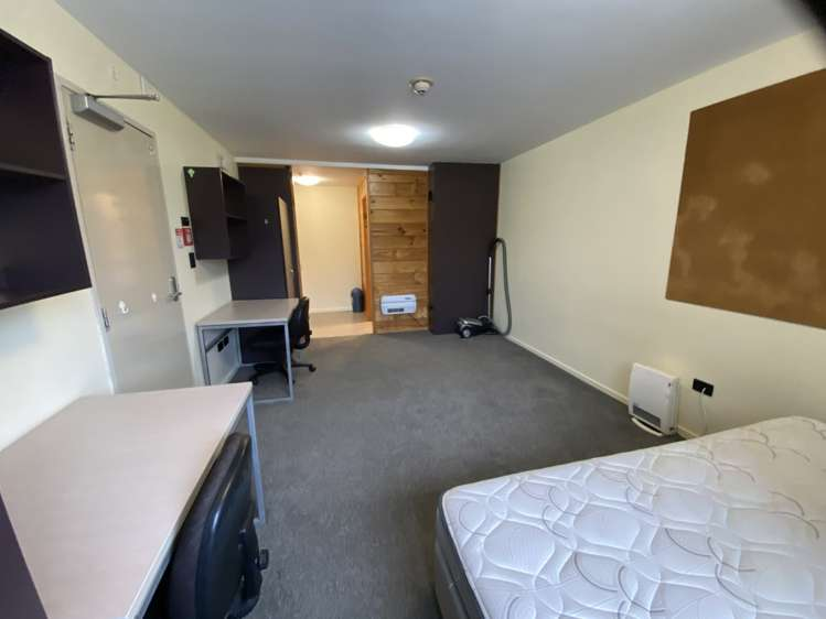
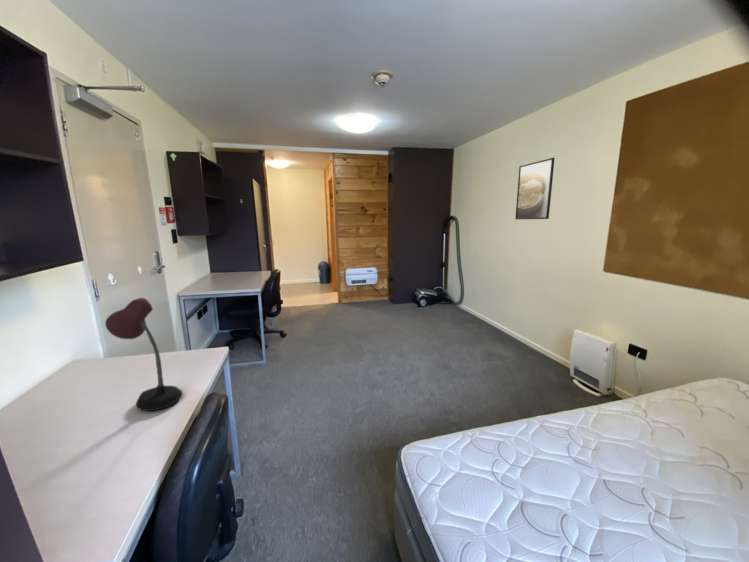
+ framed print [514,157,556,220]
+ desk lamp [104,297,184,412]
